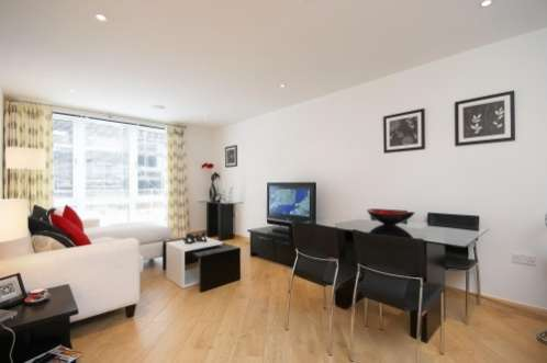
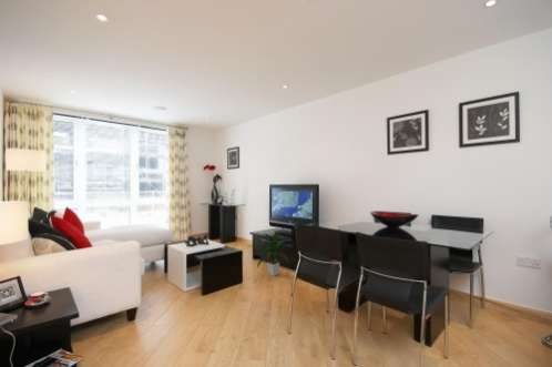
+ indoor plant [255,232,292,277]
